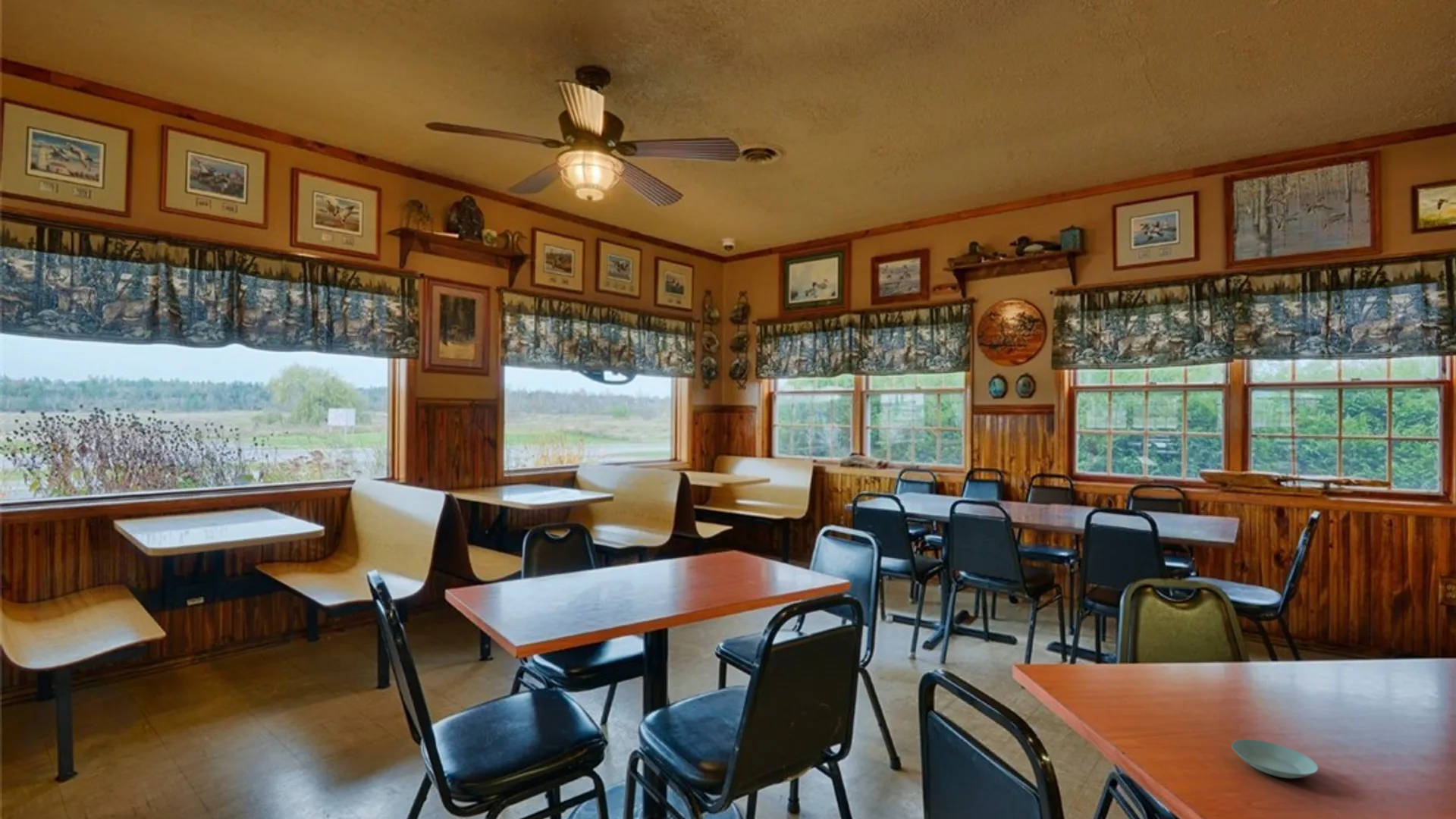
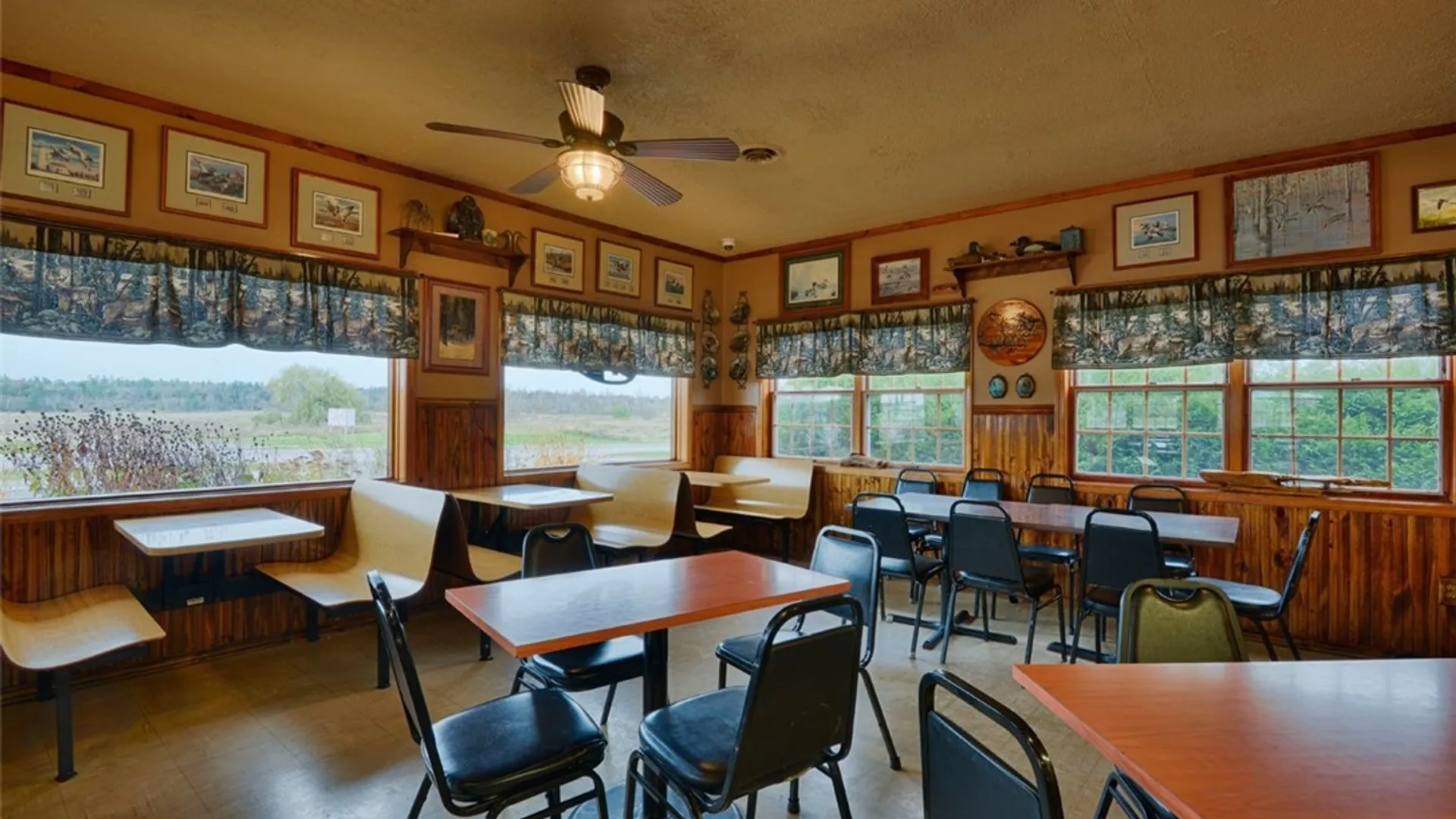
- saucer [1231,739,1320,779]
